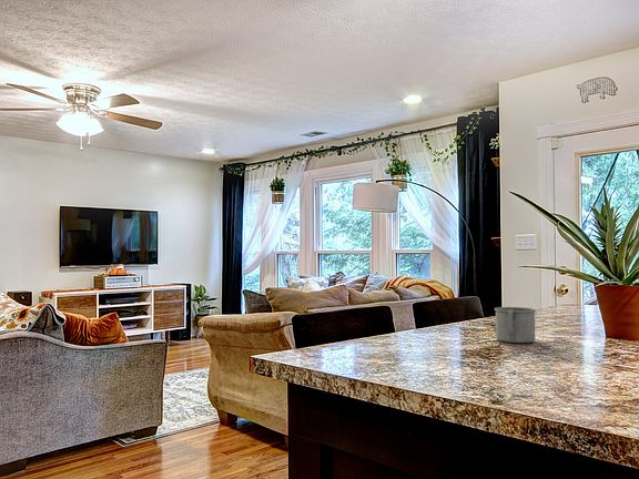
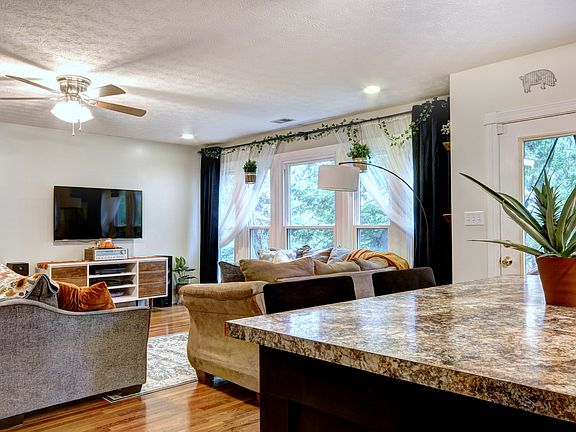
- mug [494,306,537,344]
